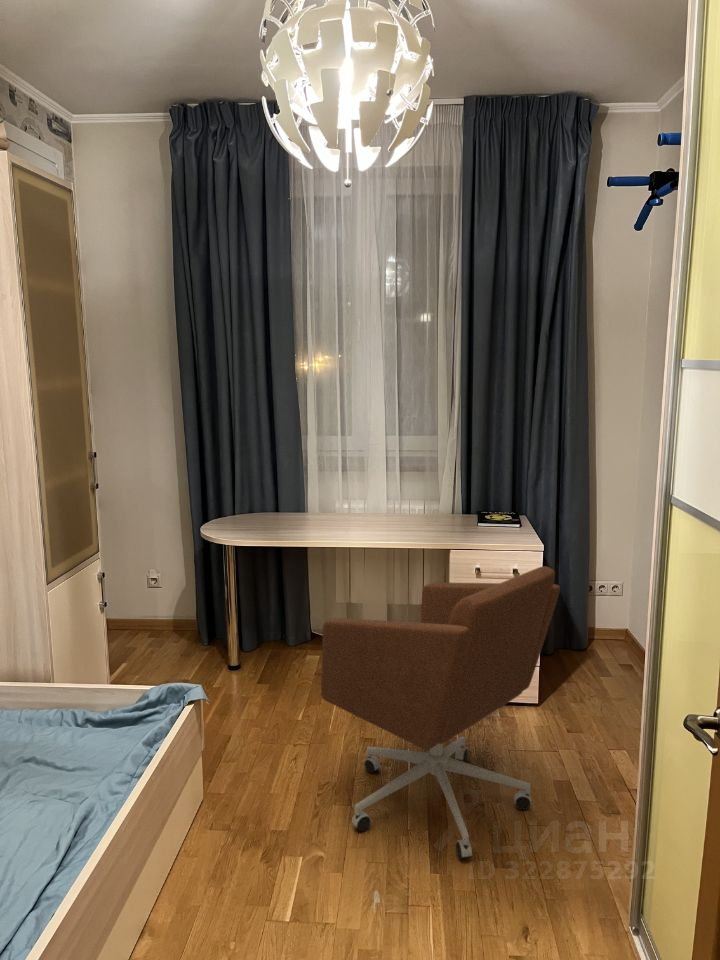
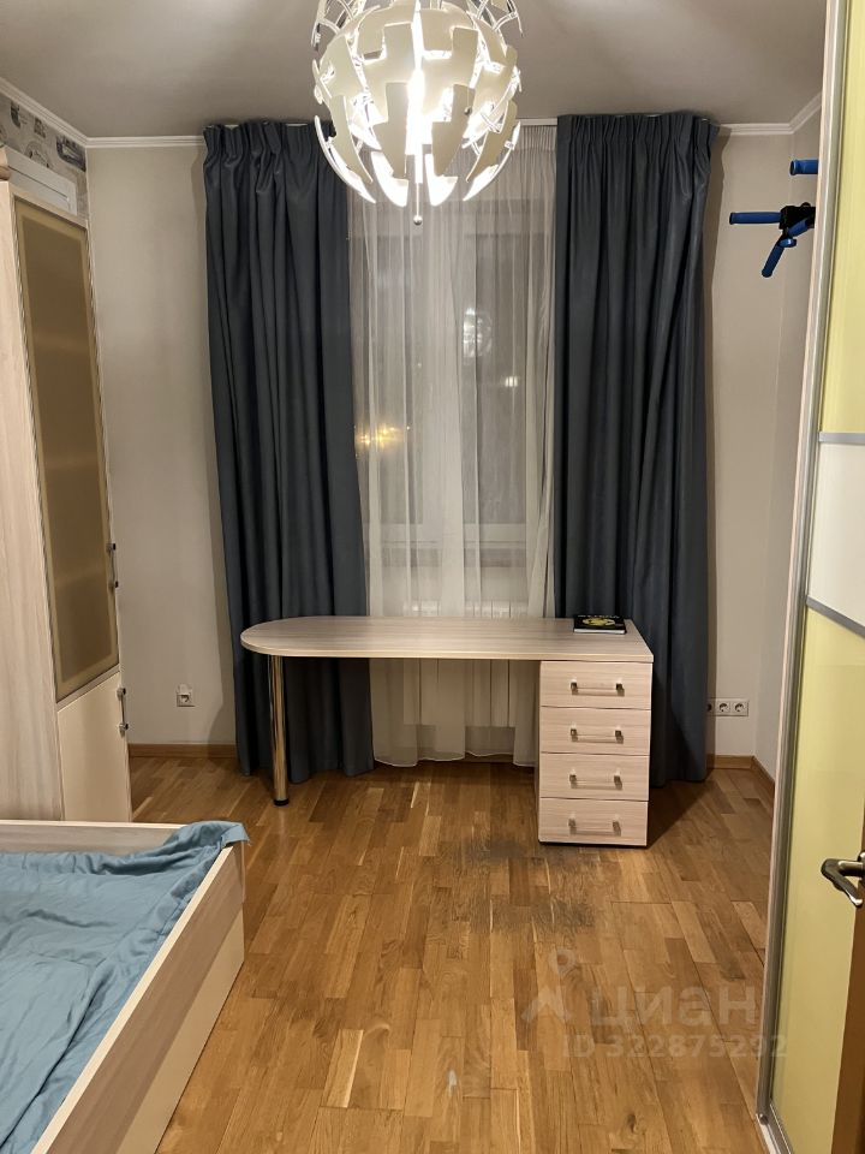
- office chair [320,565,561,860]
